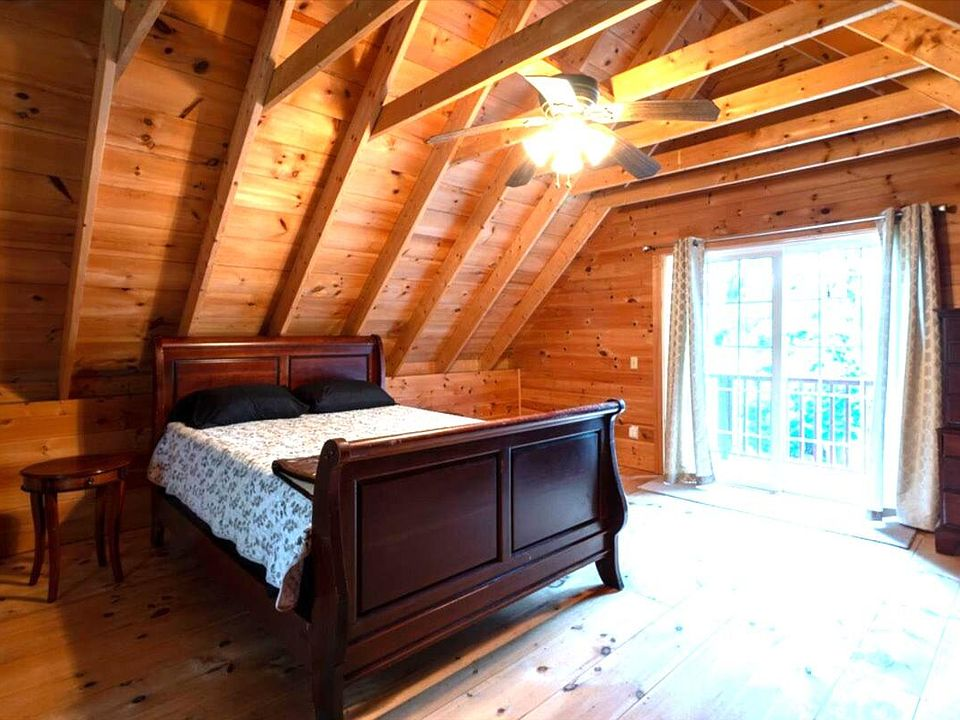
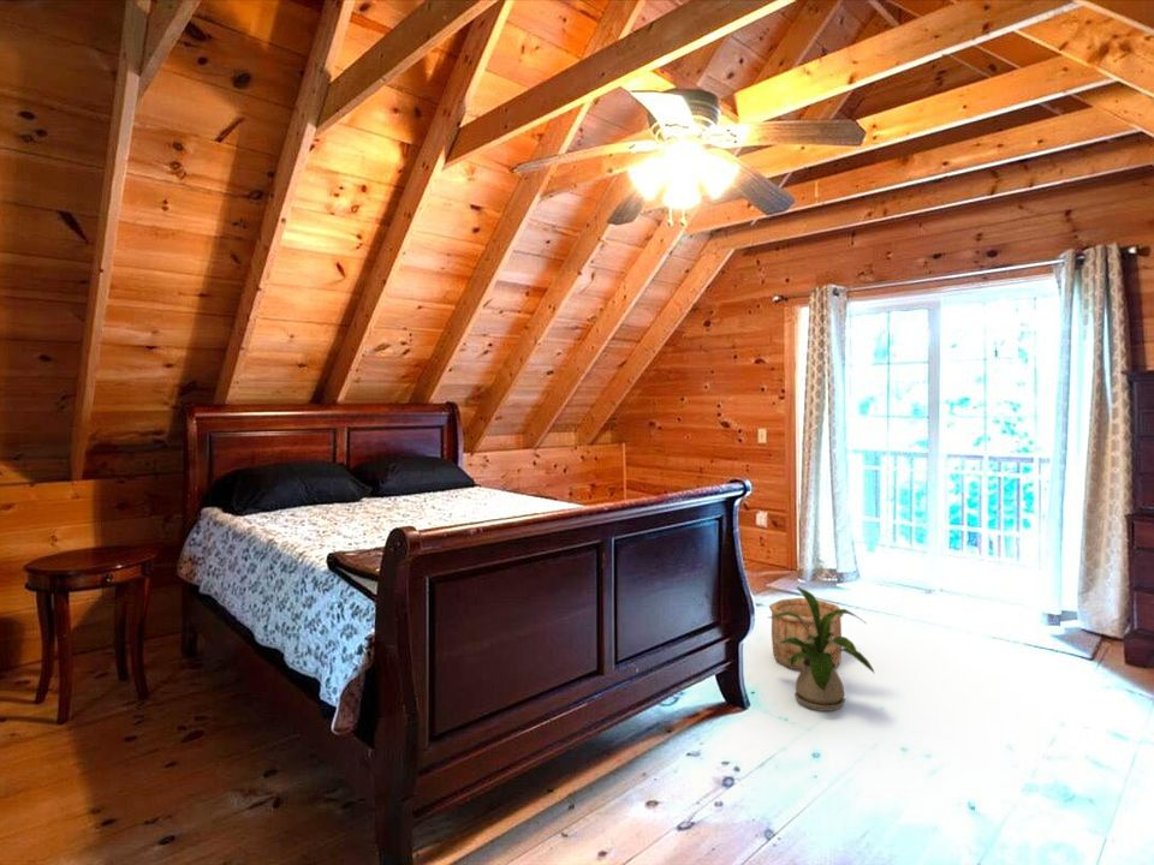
+ wooden bucket [768,597,844,670]
+ house plant [768,585,875,712]
